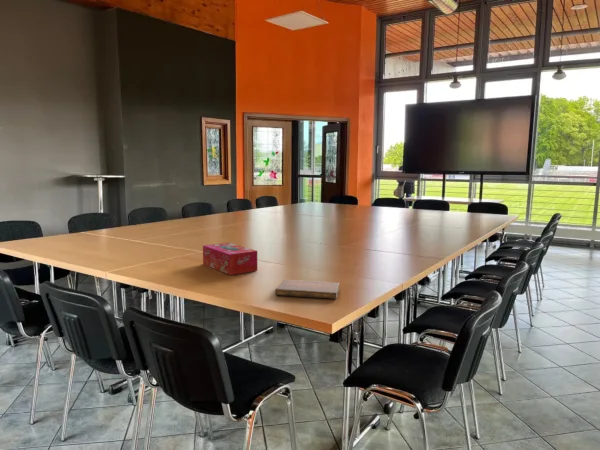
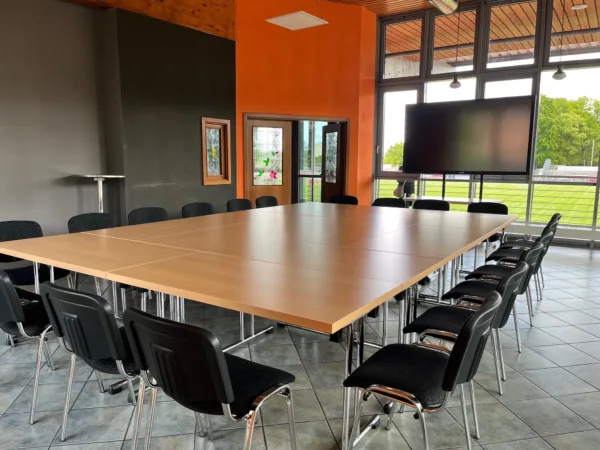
- tissue box [202,242,258,276]
- notebook [274,279,341,300]
